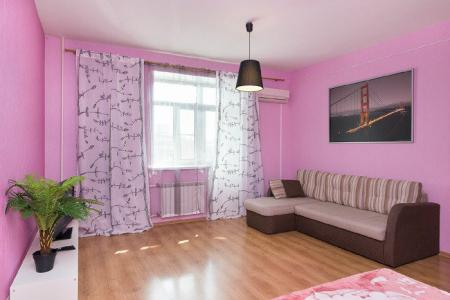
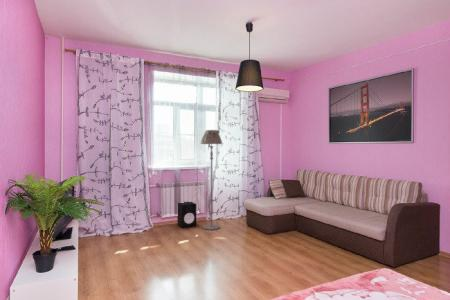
+ floor lamp [200,129,223,231]
+ speaker [176,201,197,229]
